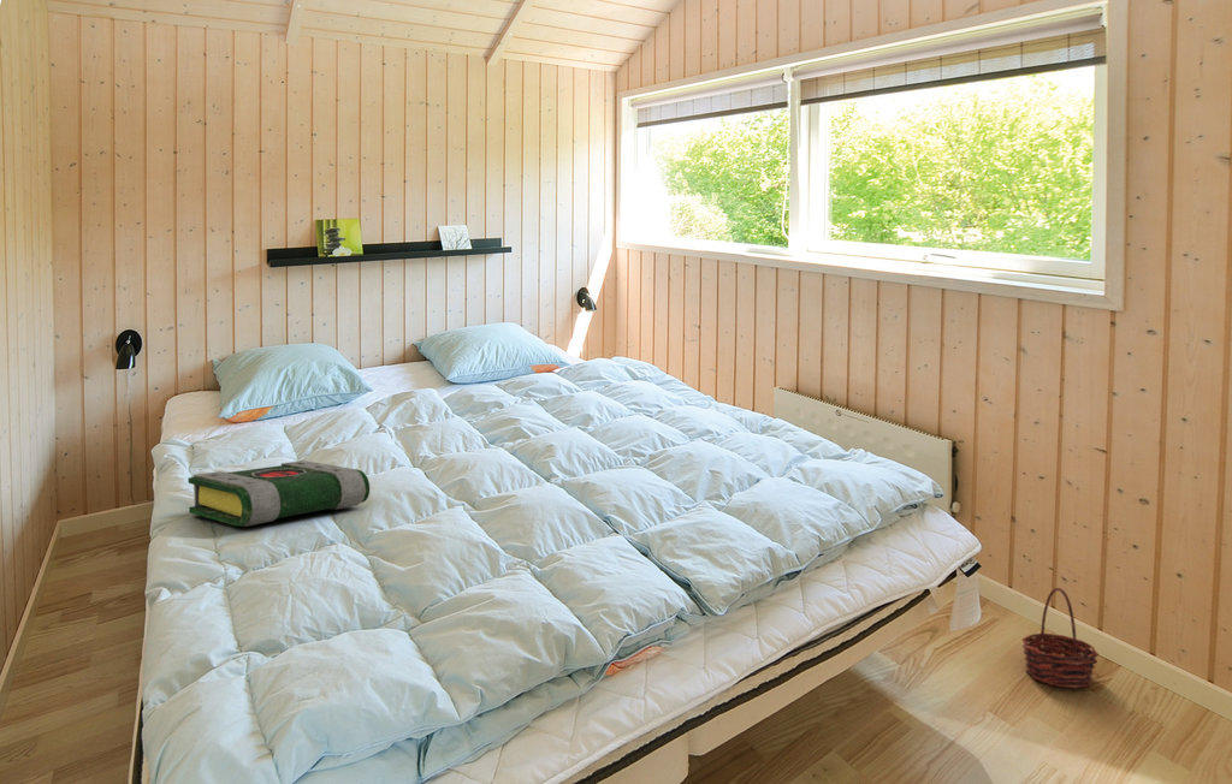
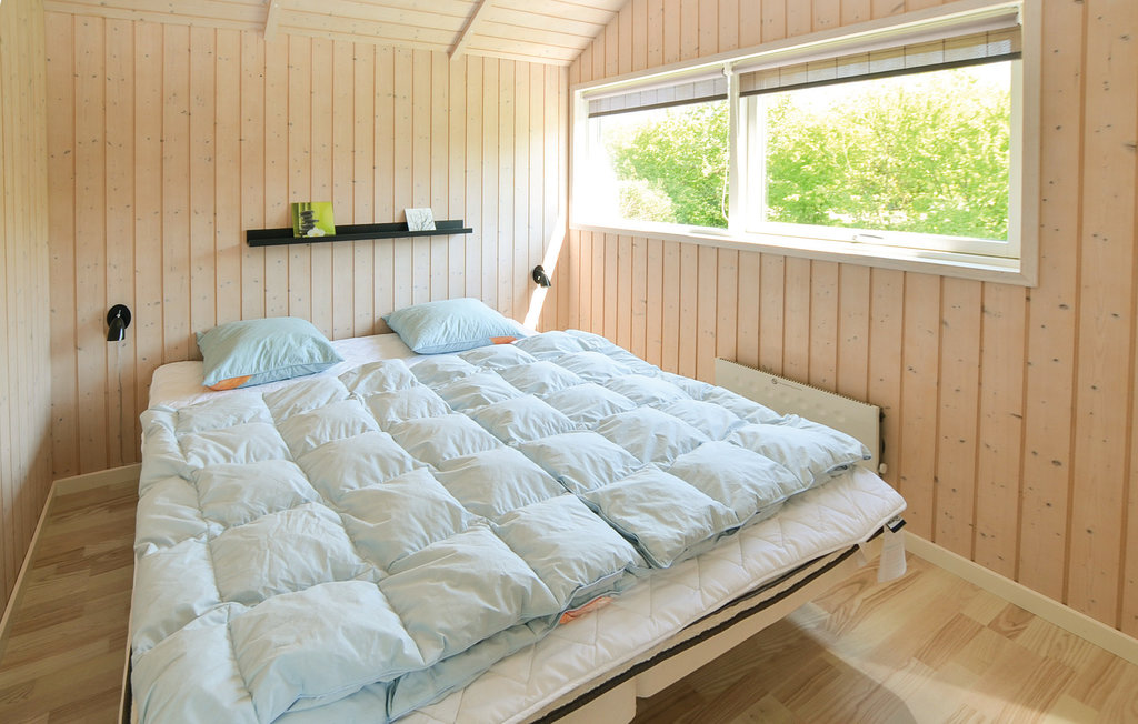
- book [186,459,371,528]
- basket [1020,587,1100,690]
